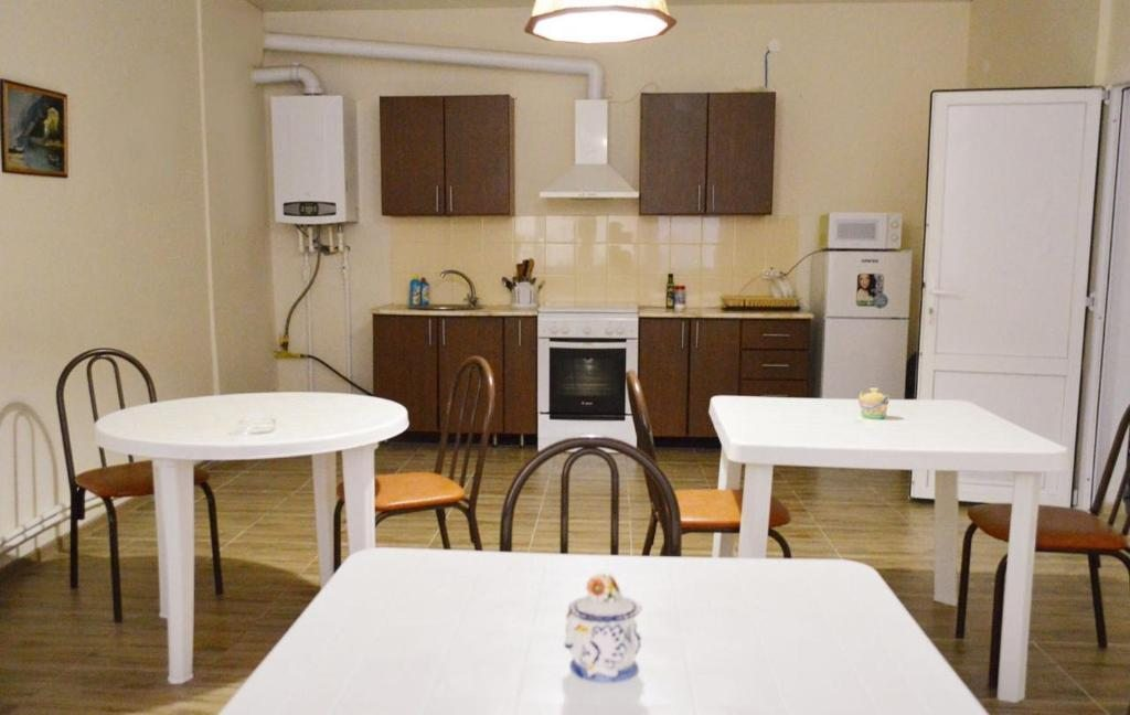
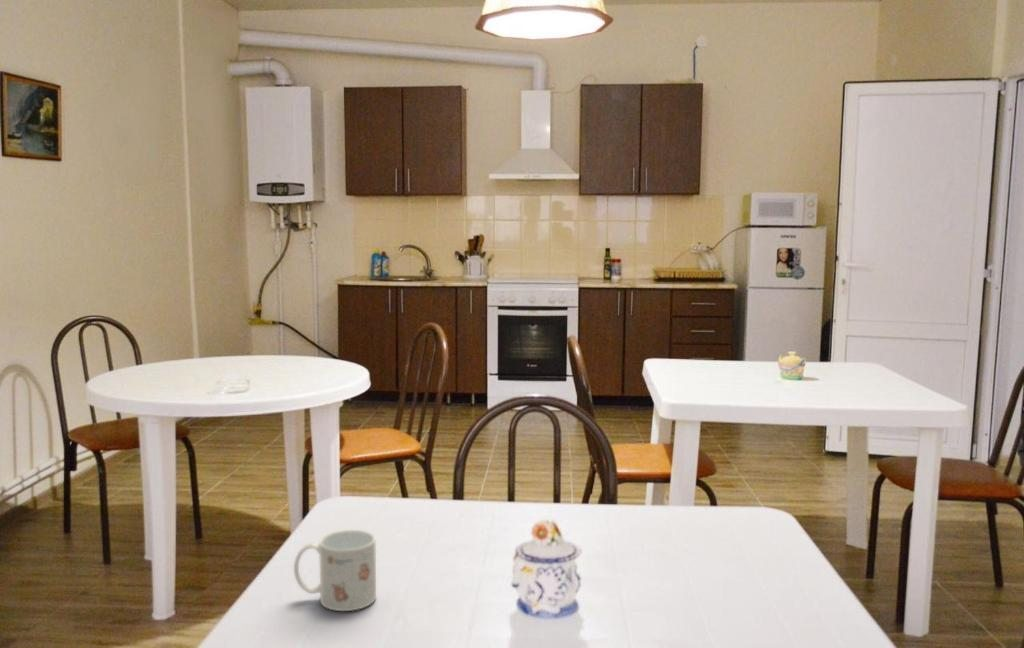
+ mug [293,529,377,612]
